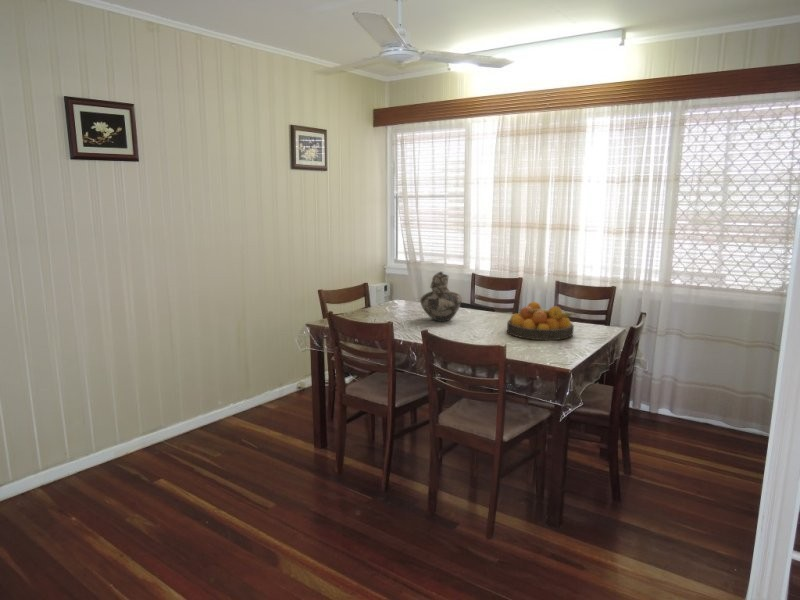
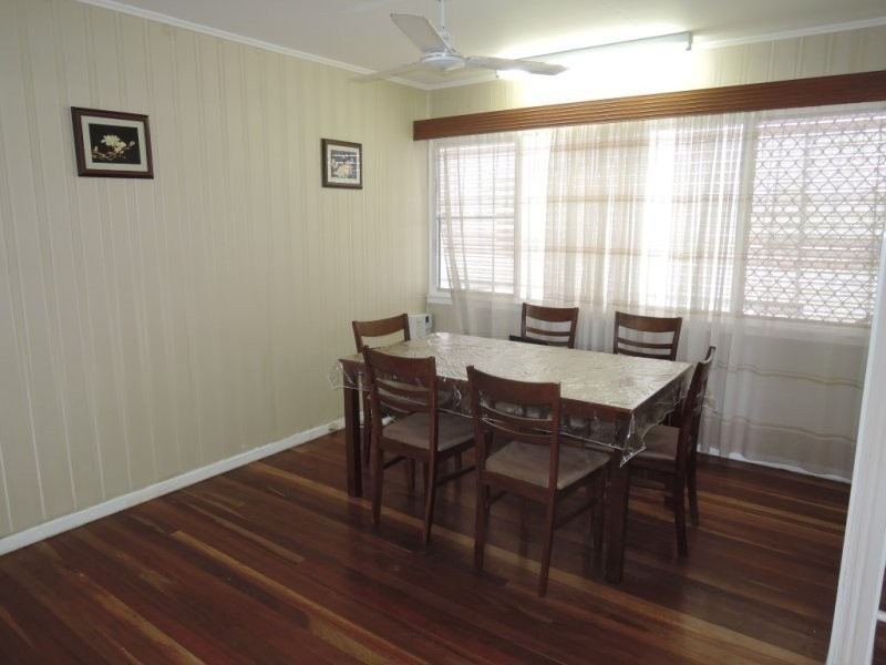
- vase [420,271,463,322]
- fruit bowl [506,301,577,341]
